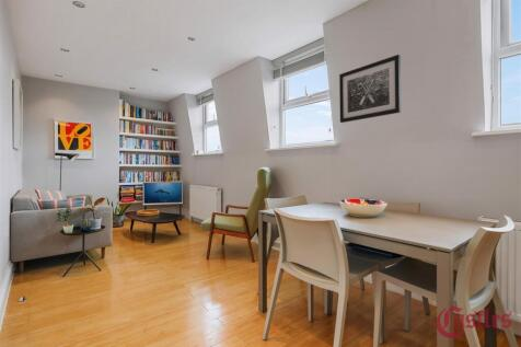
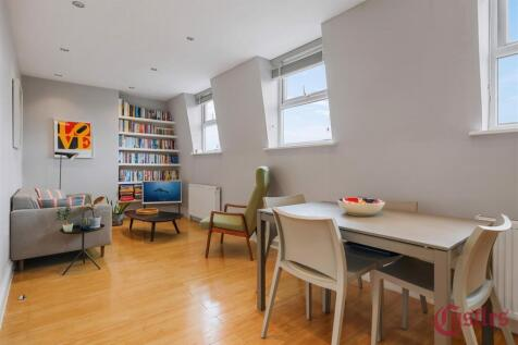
- wall art [338,54,402,124]
